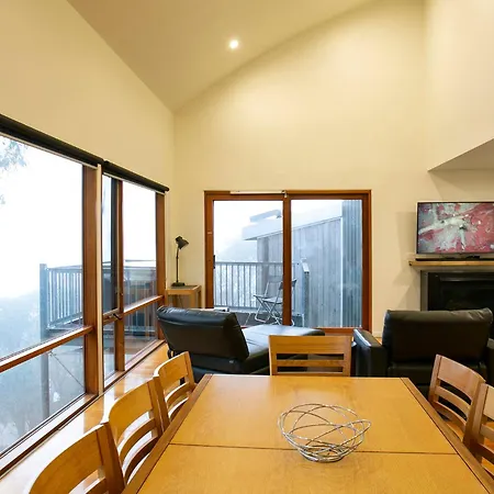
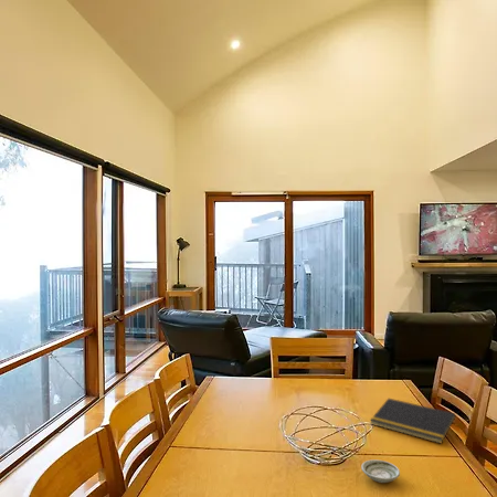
+ notepad [369,398,456,445]
+ saucer [360,458,401,484]
